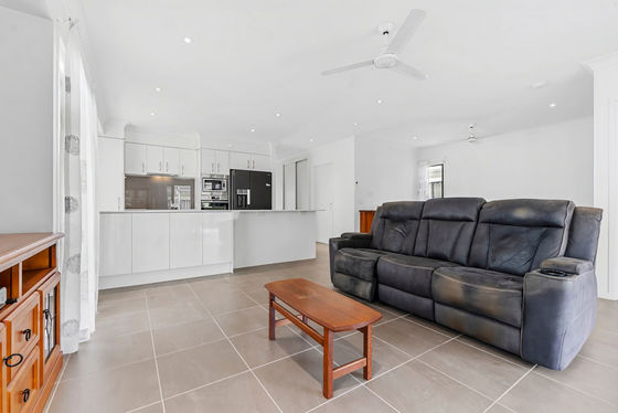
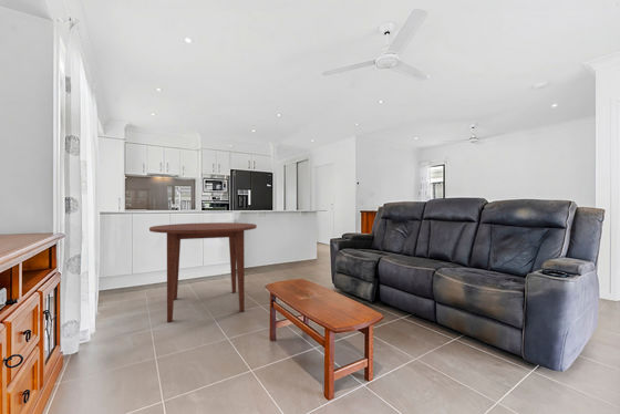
+ dining table [148,221,258,323]
